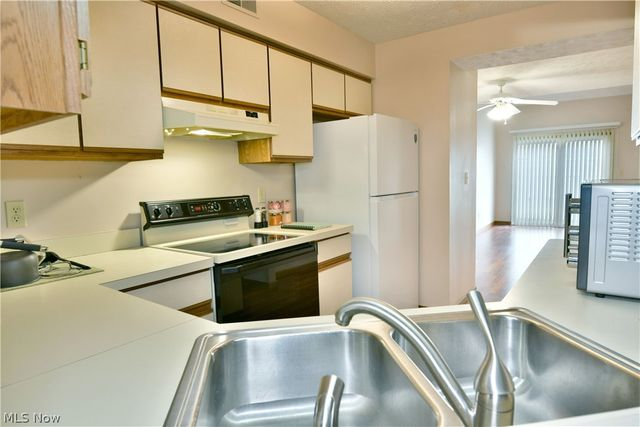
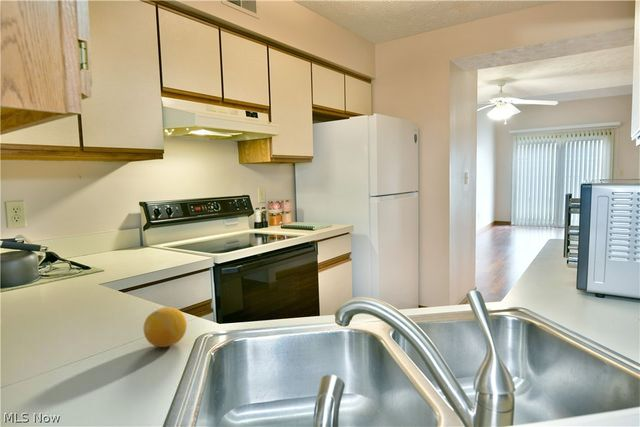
+ fruit [143,306,188,348]
